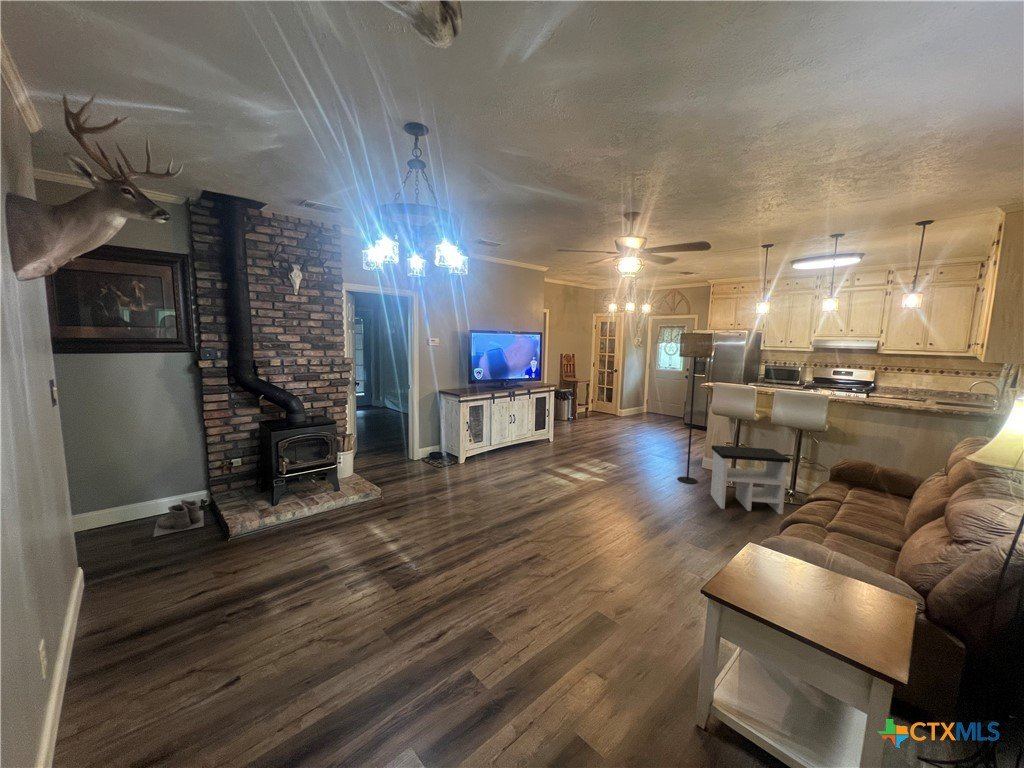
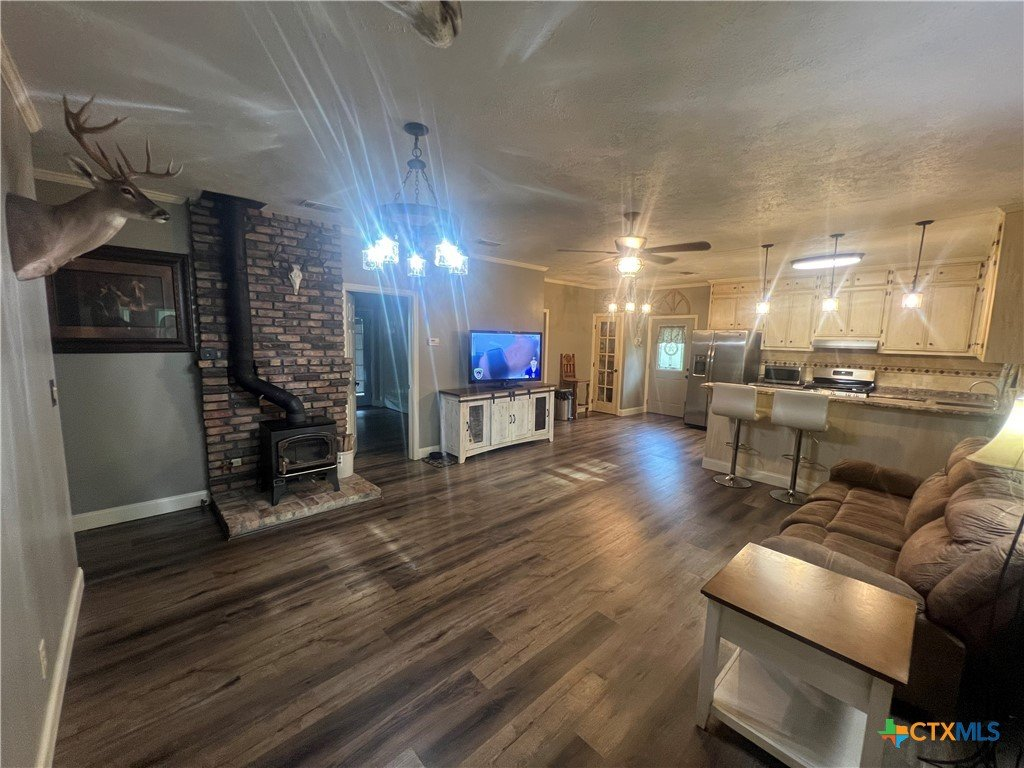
- floor lamp [677,332,714,485]
- side table [710,444,791,515]
- boots [152,499,205,538]
